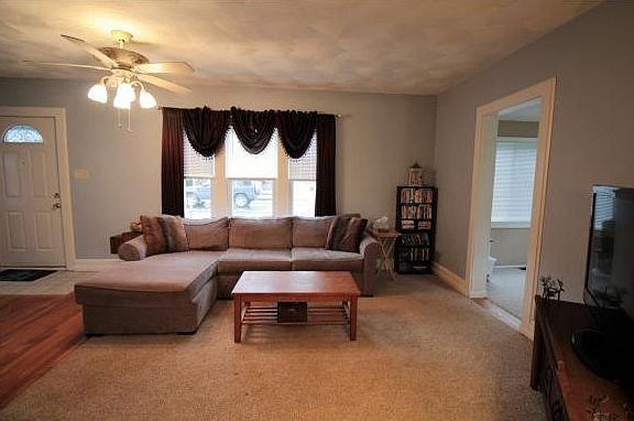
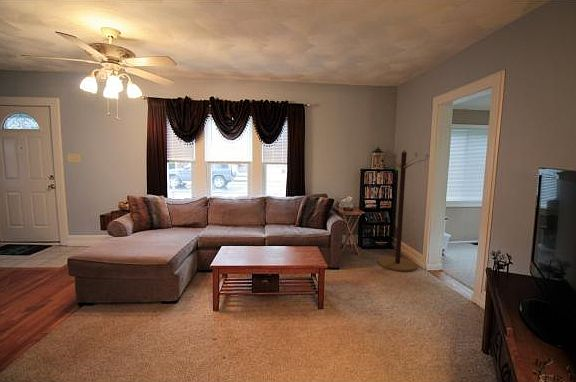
+ coat rack [377,149,429,272]
